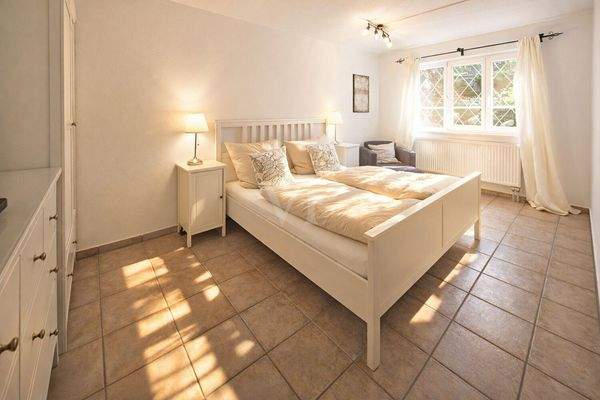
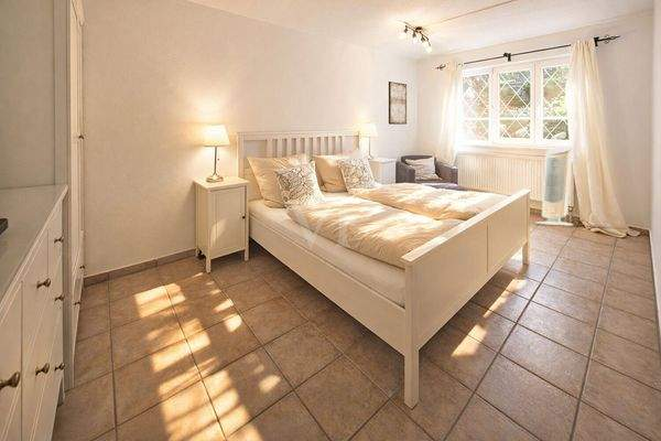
+ air purifier [534,146,574,227]
